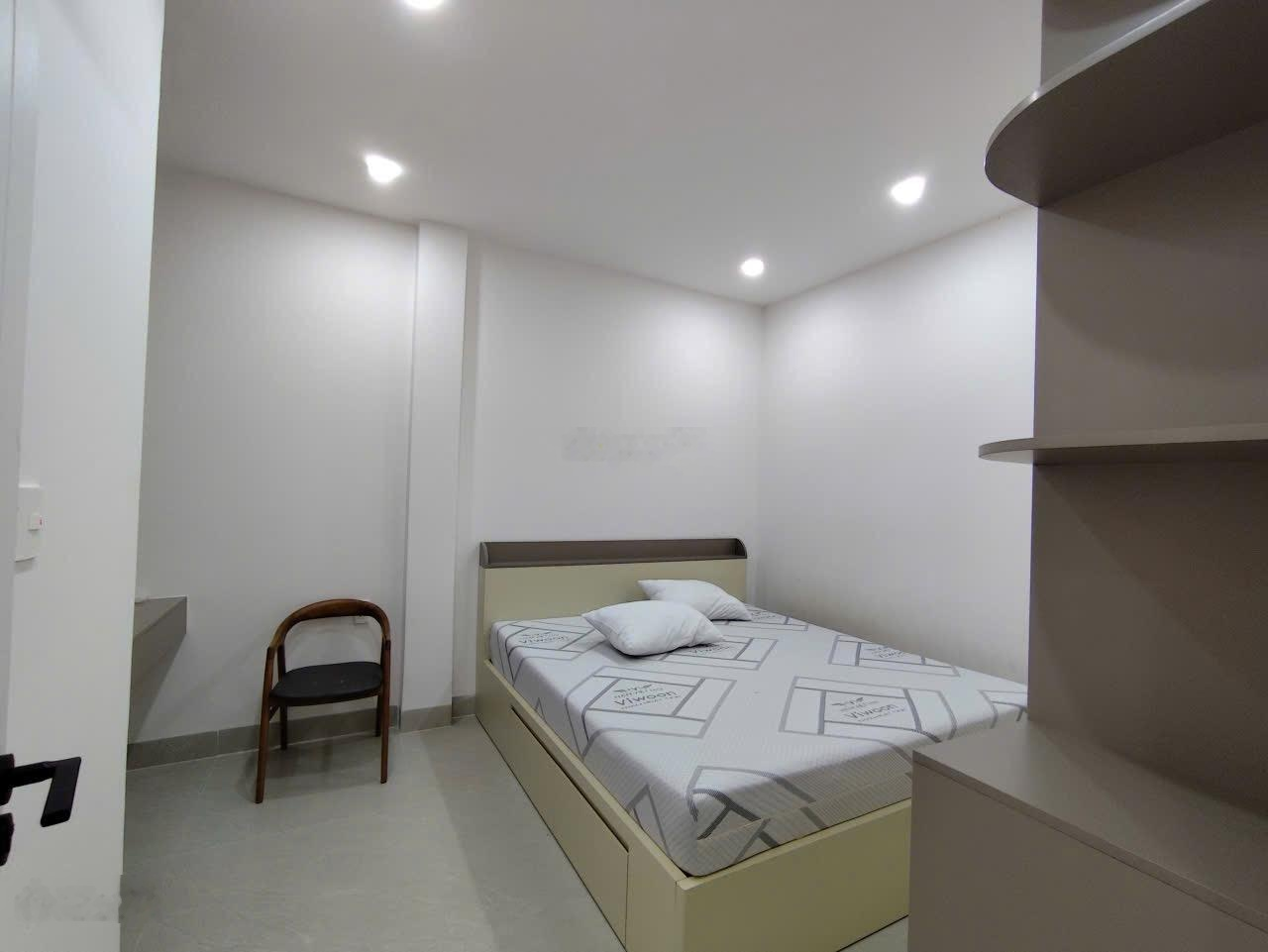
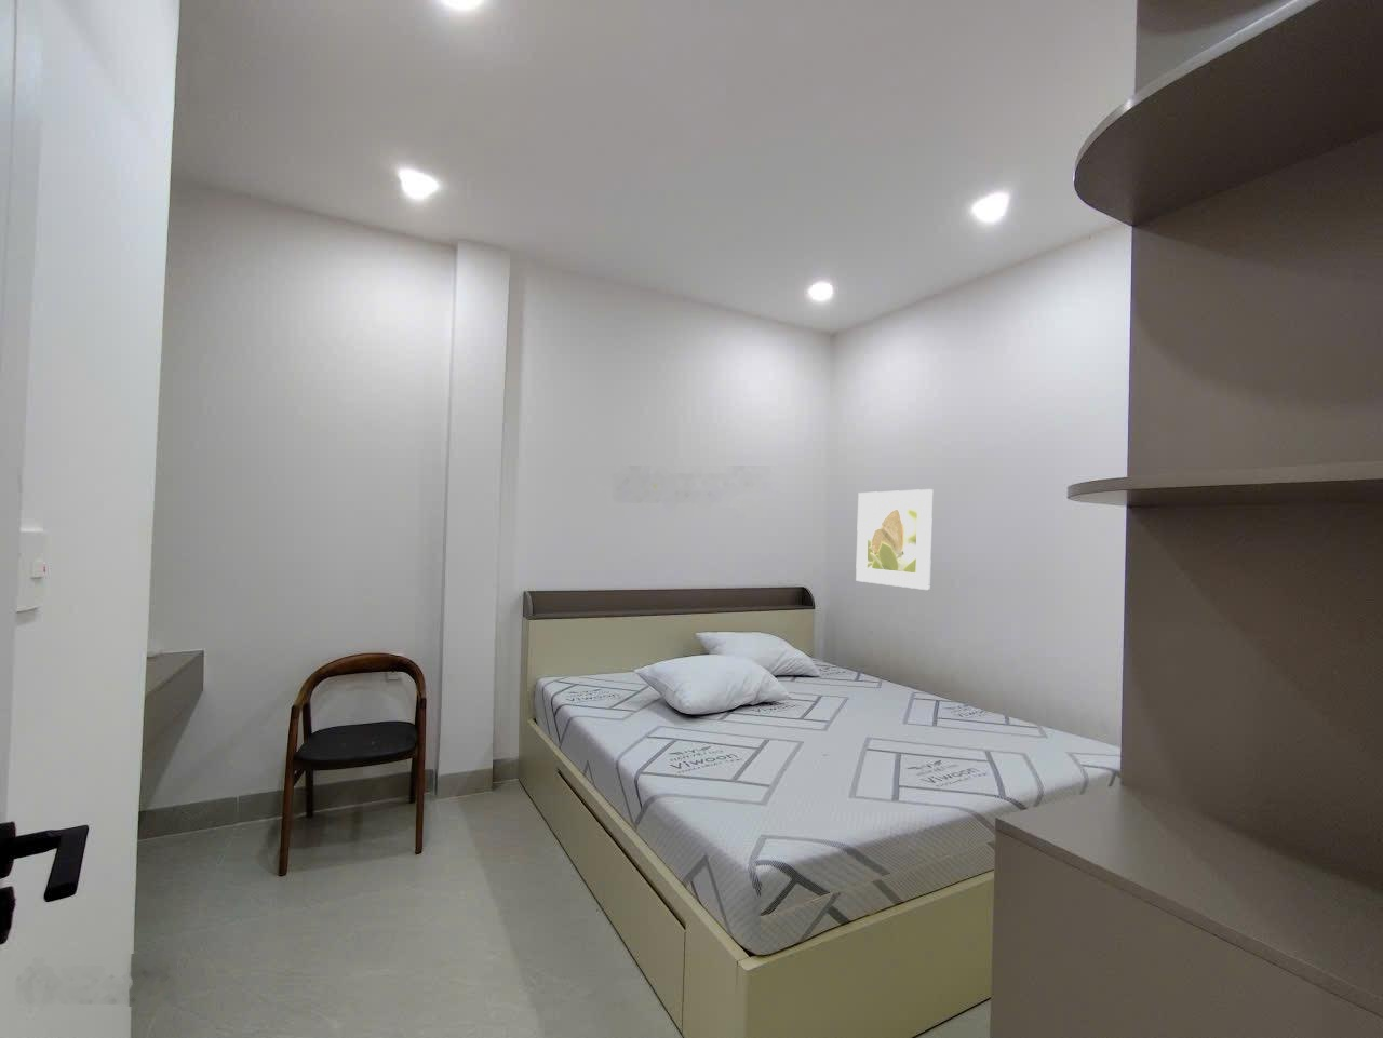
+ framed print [855,488,934,591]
